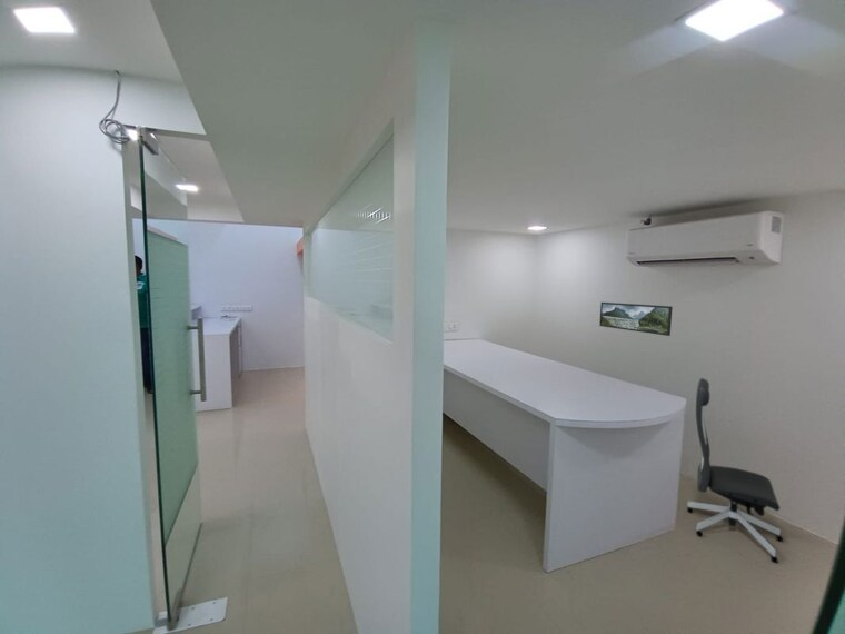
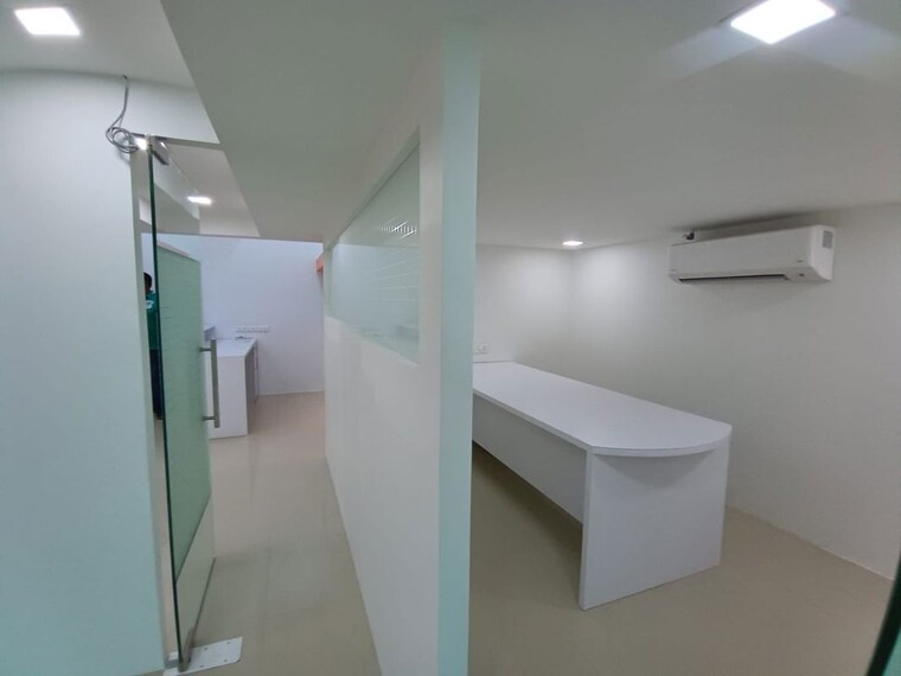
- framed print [598,301,674,337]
- office chair [686,377,784,564]
